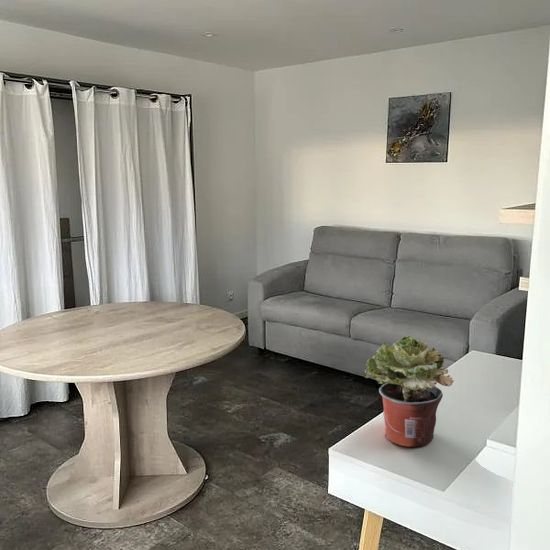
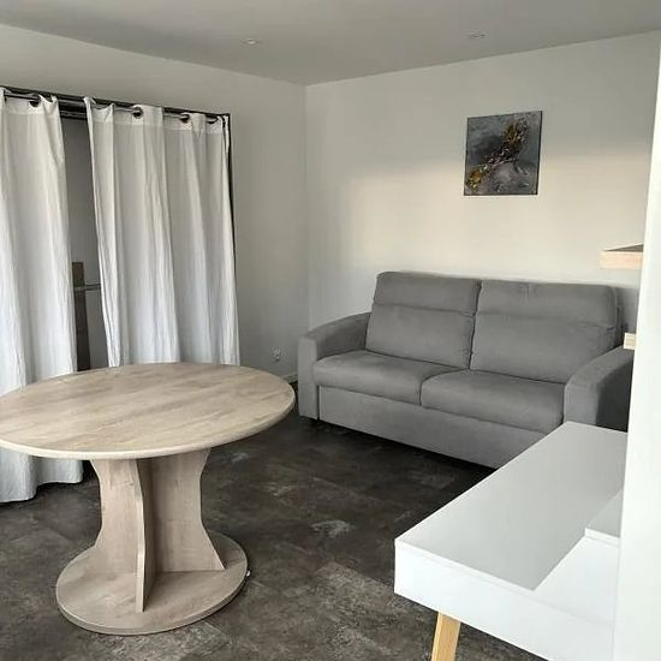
- potted plant [363,335,455,448]
